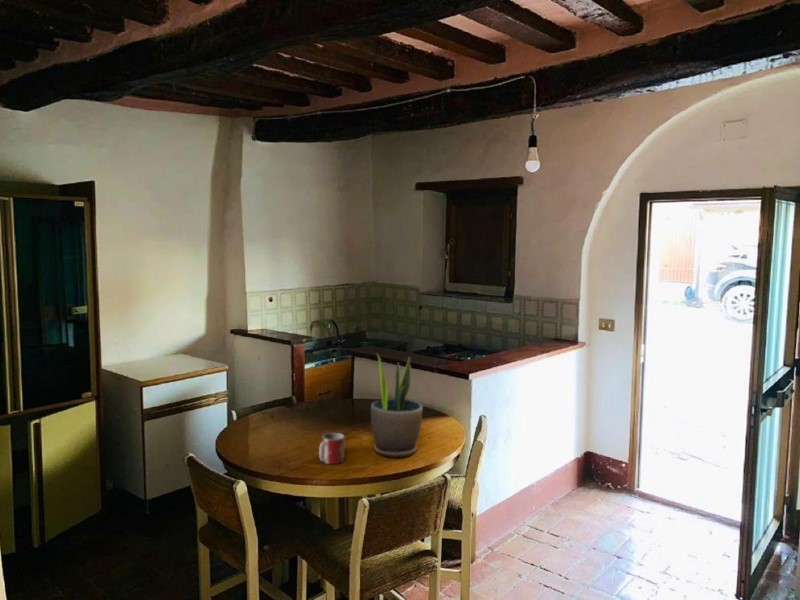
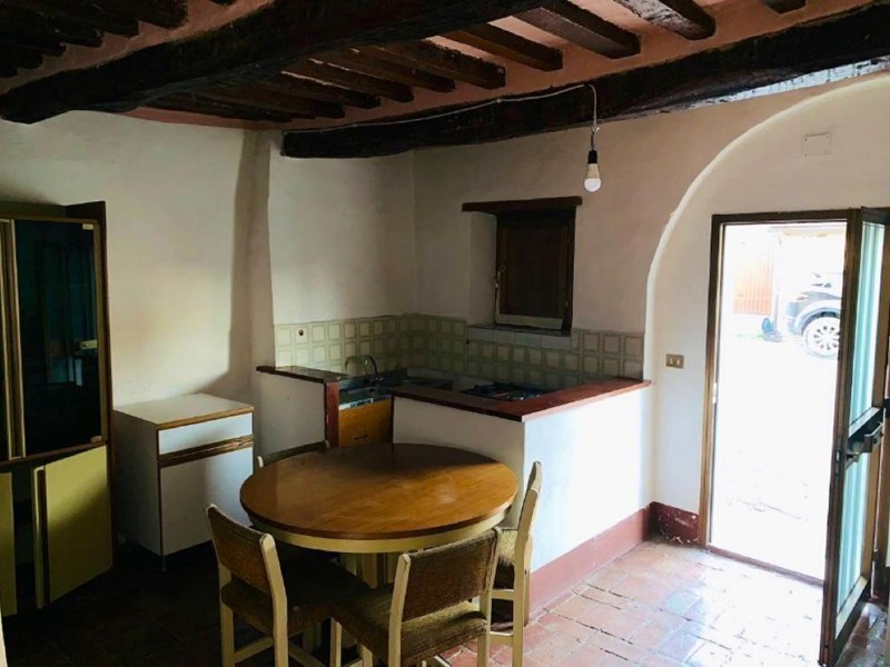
- mug [318,432,345,465]
- potted plant [370,352,424,459]
